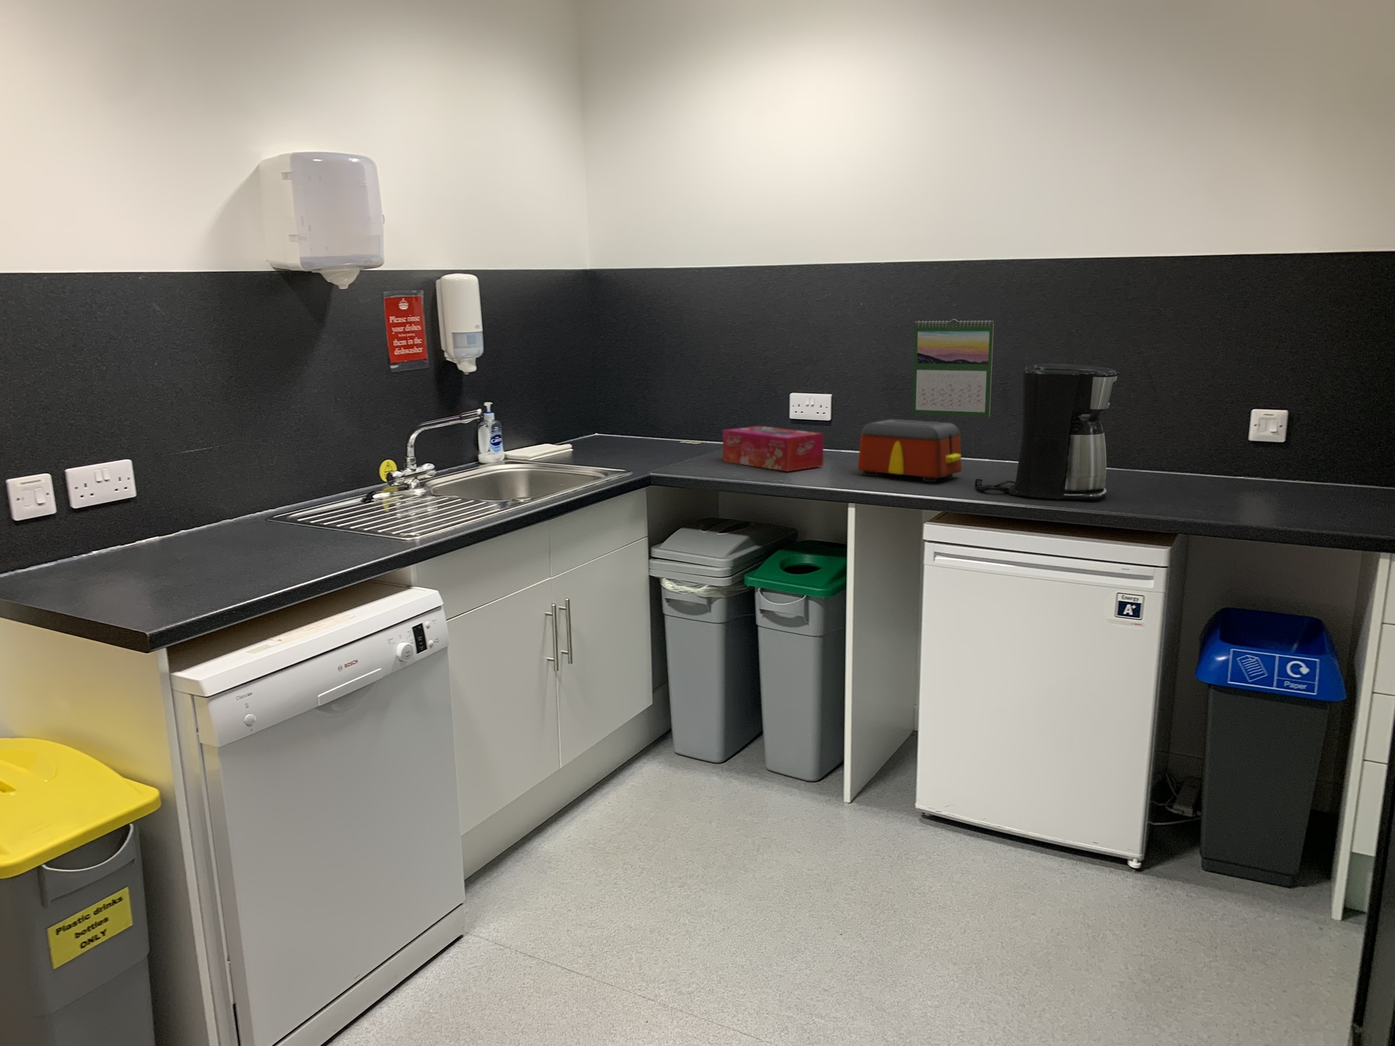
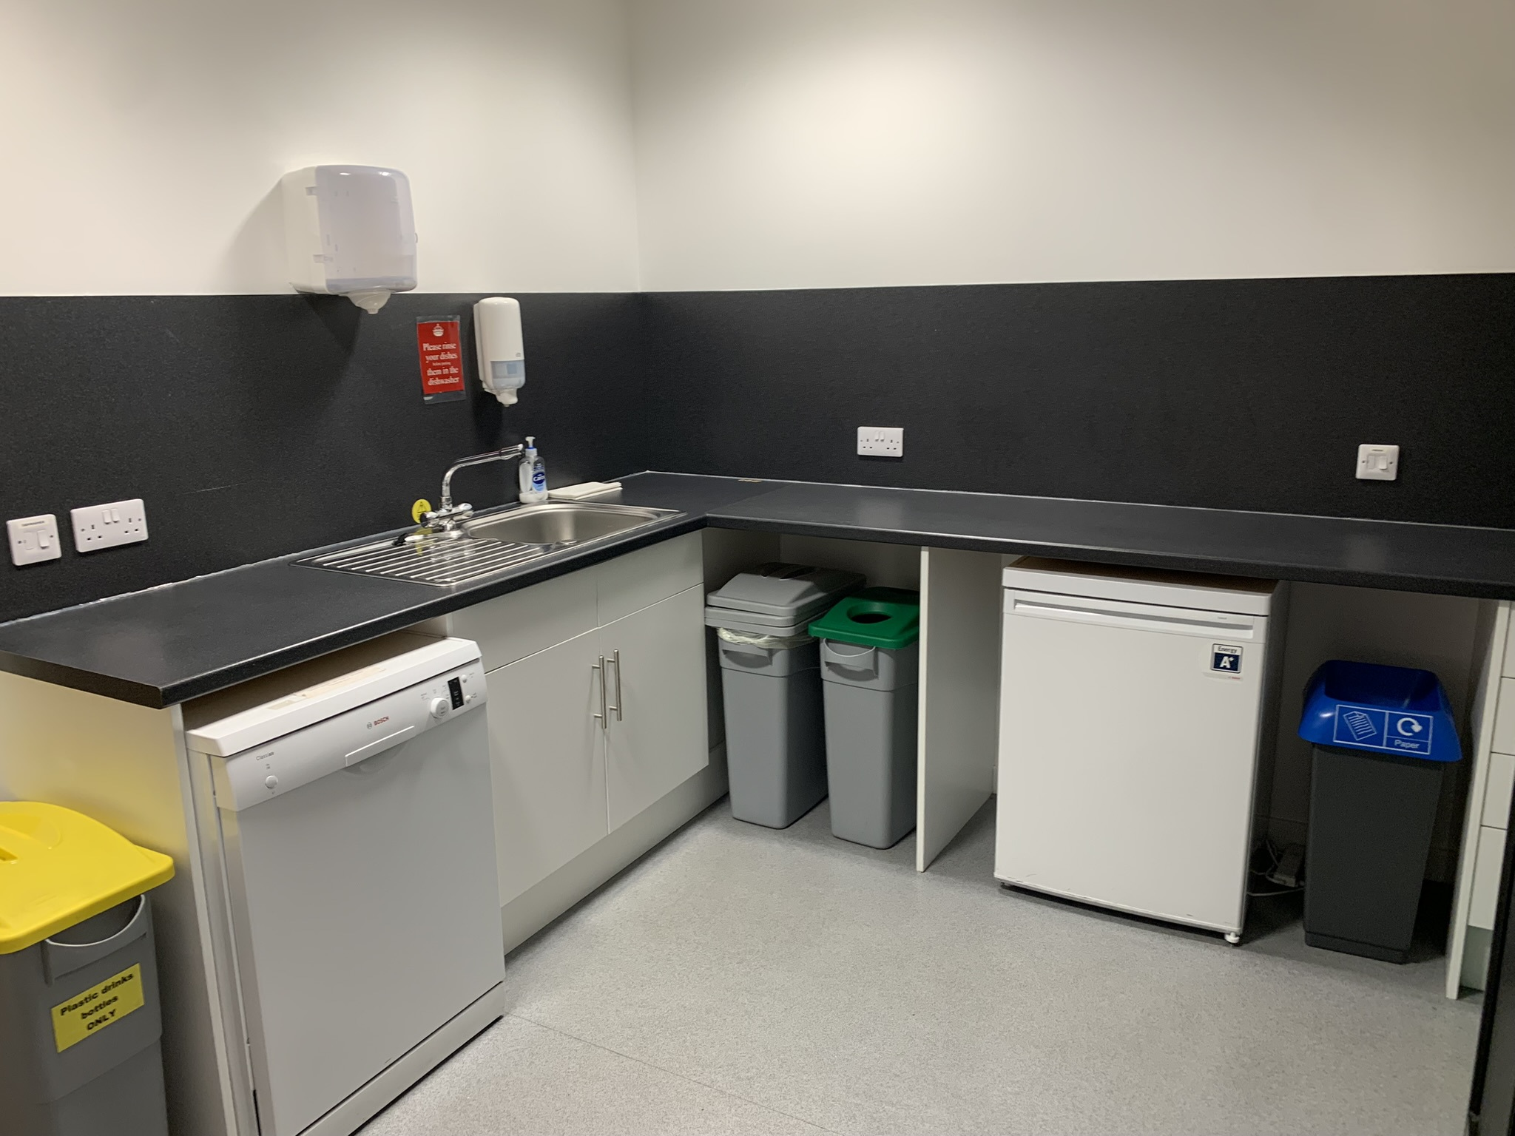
- calendar [912,318,994,419]
- coffee maker [974,363,1121,501]
- toaster [857,419,962,482]
- tissue box [722,425,824,472]
